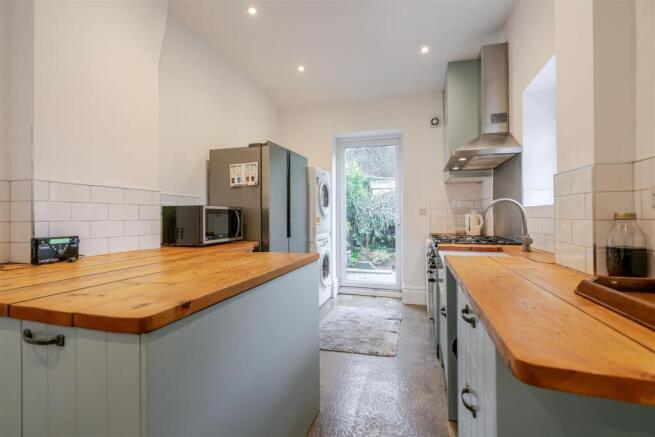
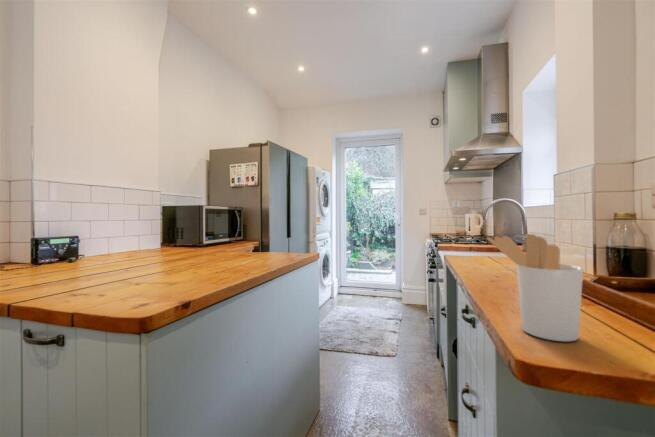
+ utensil holder [486,233,584,343]
